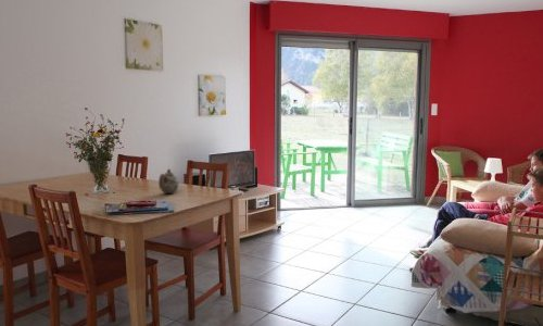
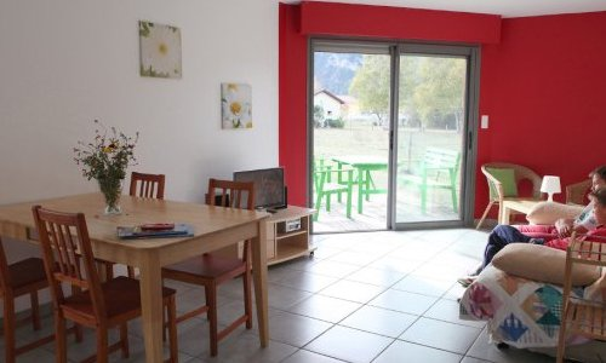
- teapot [157,168,179,195]
